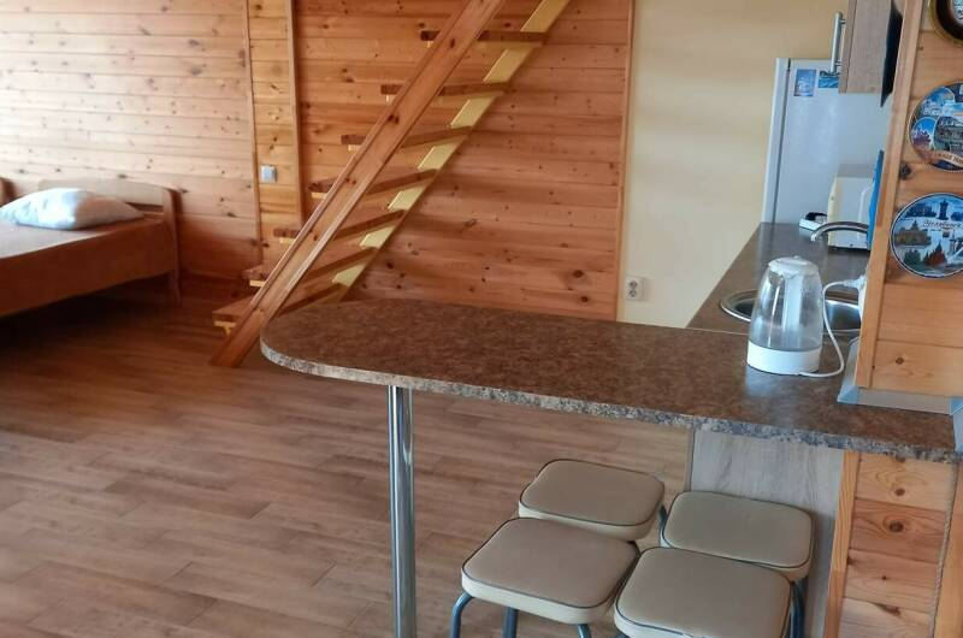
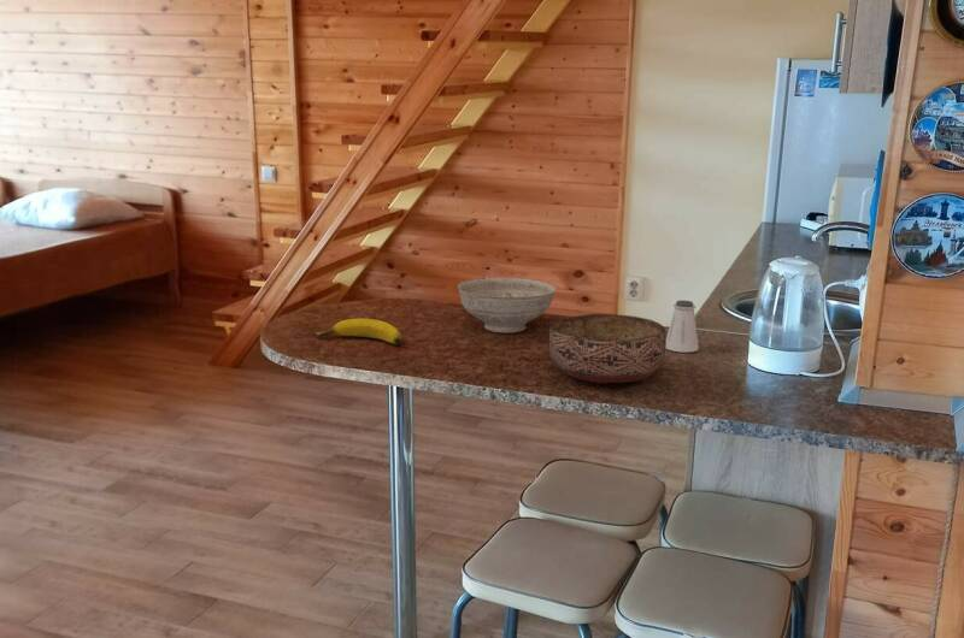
+ bowl [548,313,668,384]
+ banana [311,318,402,345]
+ saltshaker [665,300,700,354]
+ decorative bowl [457,277,557,335]
